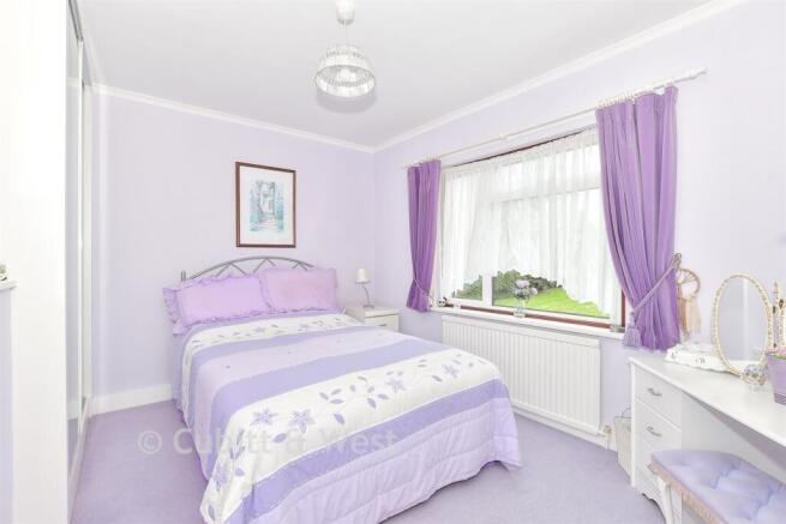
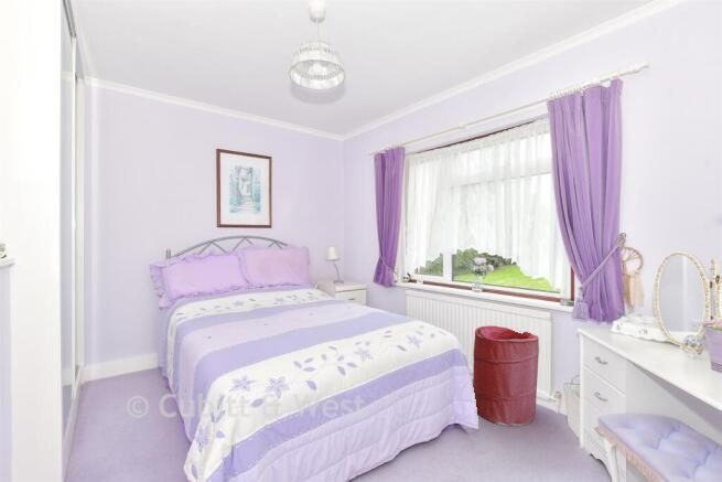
+ laundry hamper [472,324,540,427]
